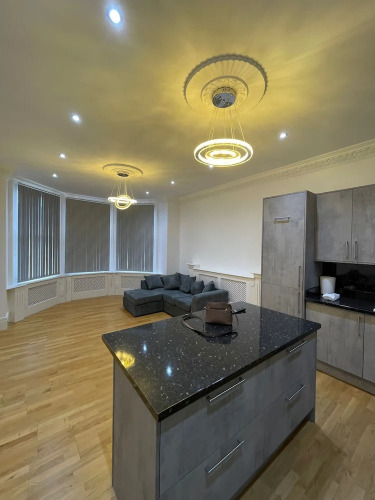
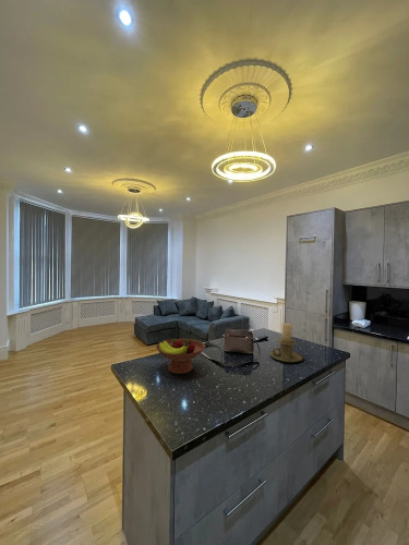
+ fruit bowl [155,338,206,375]
+ candle holder [268,323,304,363]
